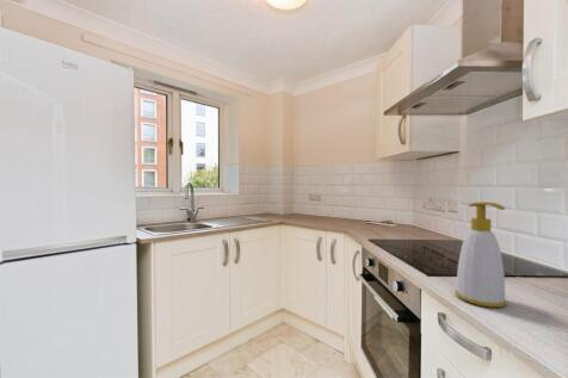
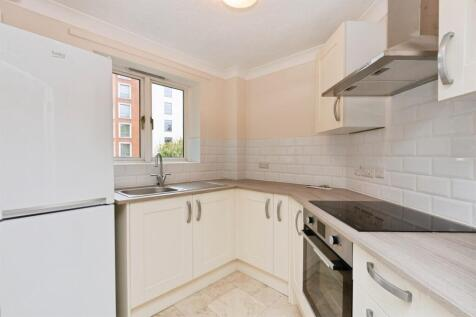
- soap bottle [453,202,508,308]
